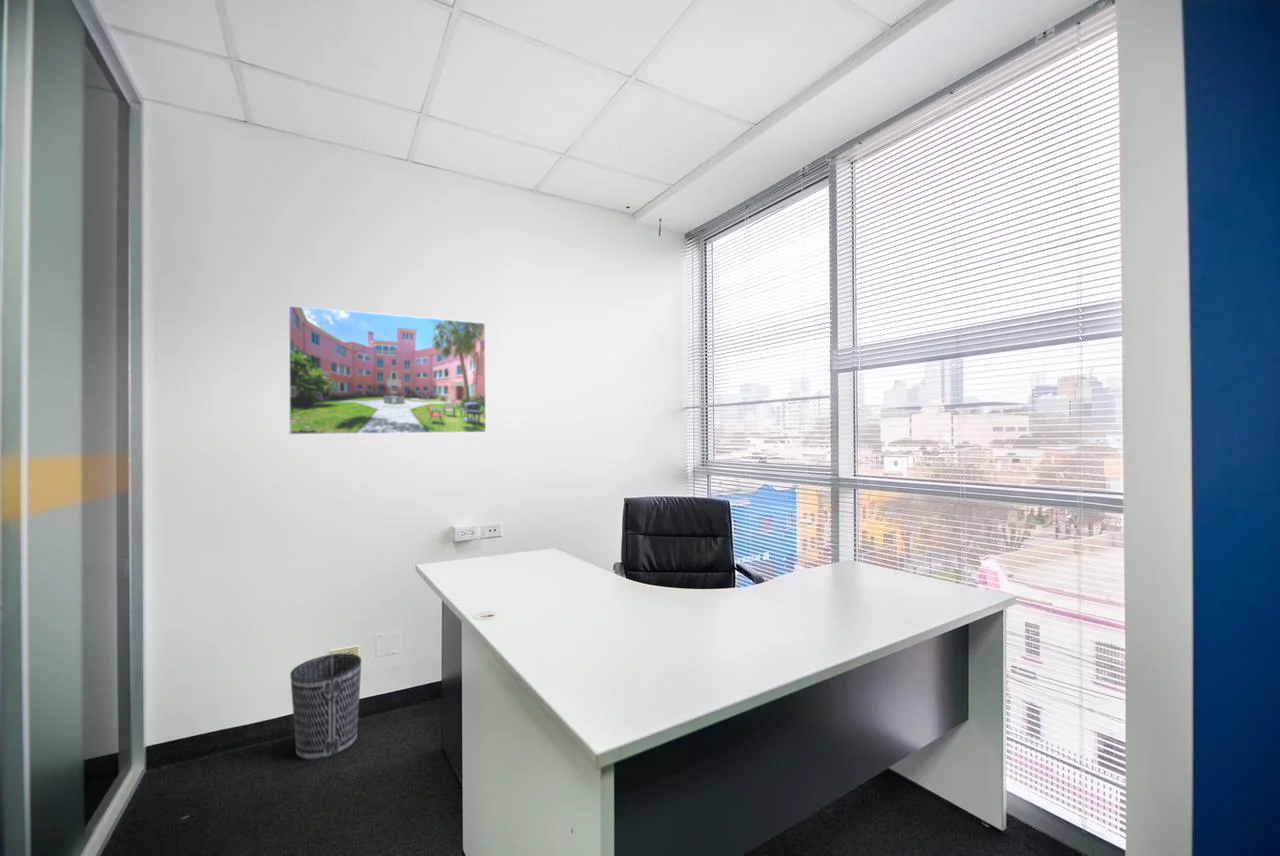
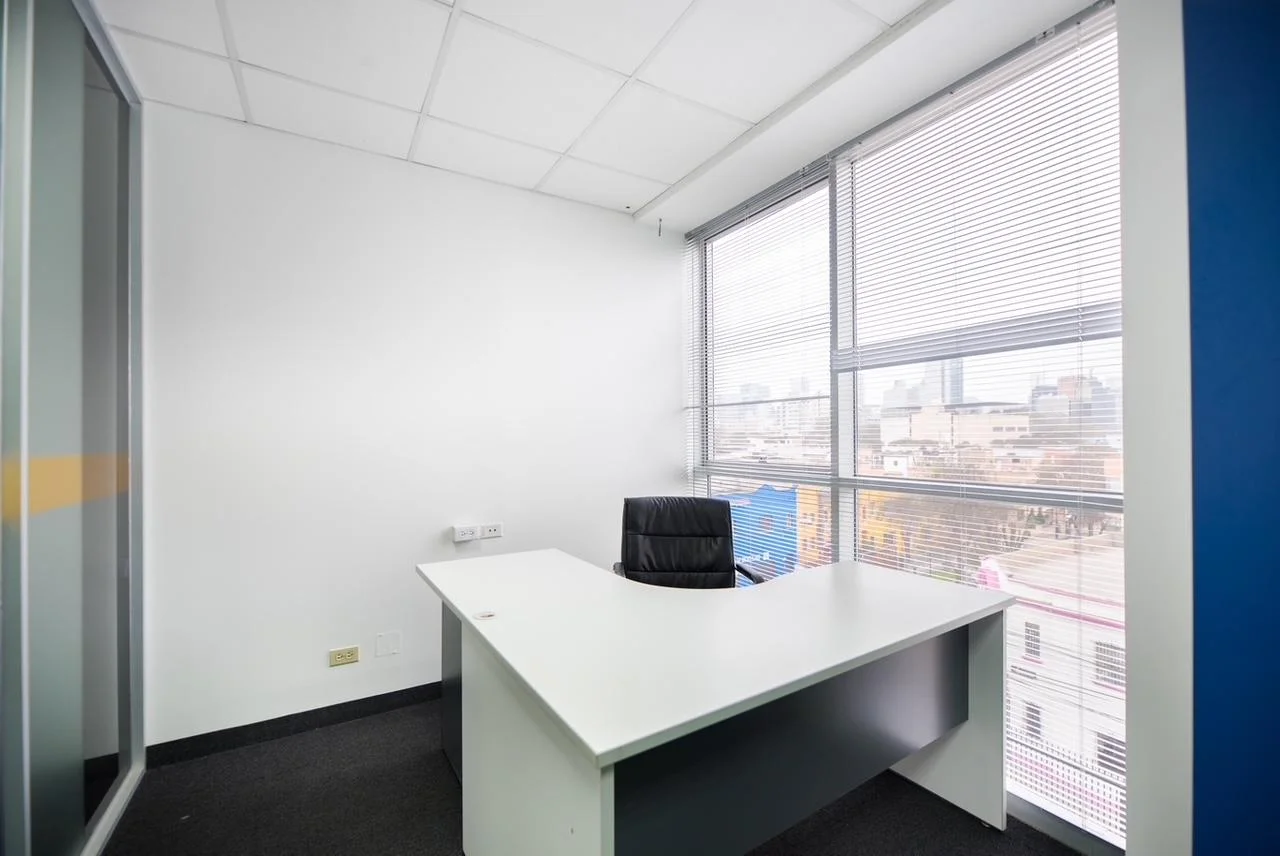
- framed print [287,304,487,436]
- wastebasket [289,652,362,761]
